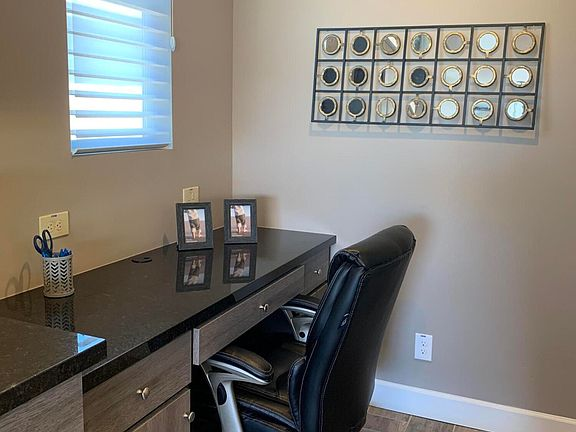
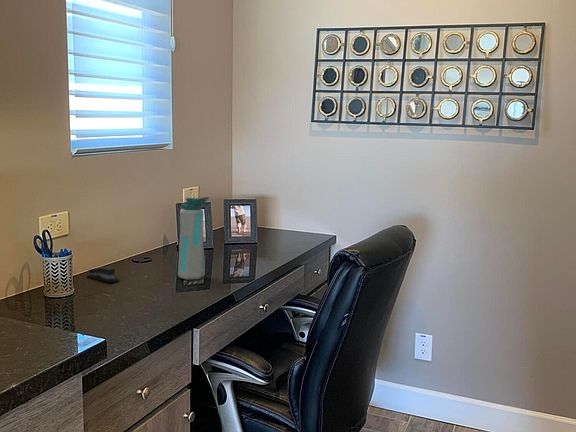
+ stapler [85,266,121,284]
+ water bottle [177,196,210,281]
